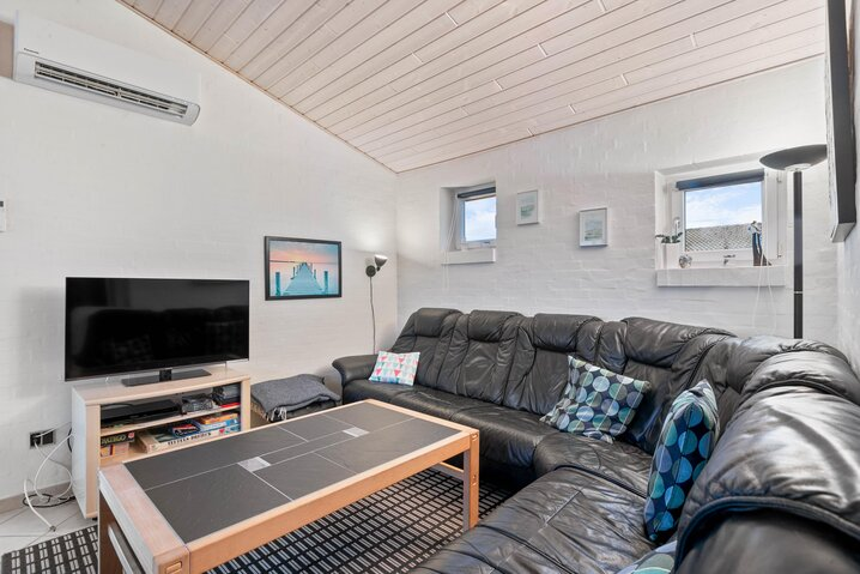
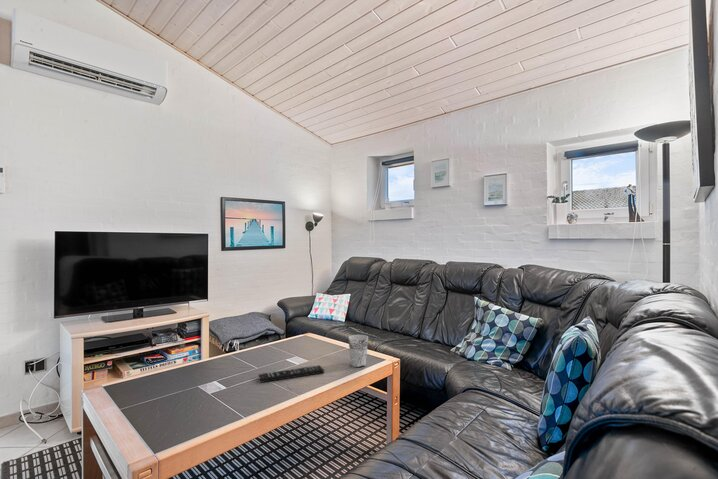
+ remote control [258,364,325,384]
+ cup [347,334,369,368]
